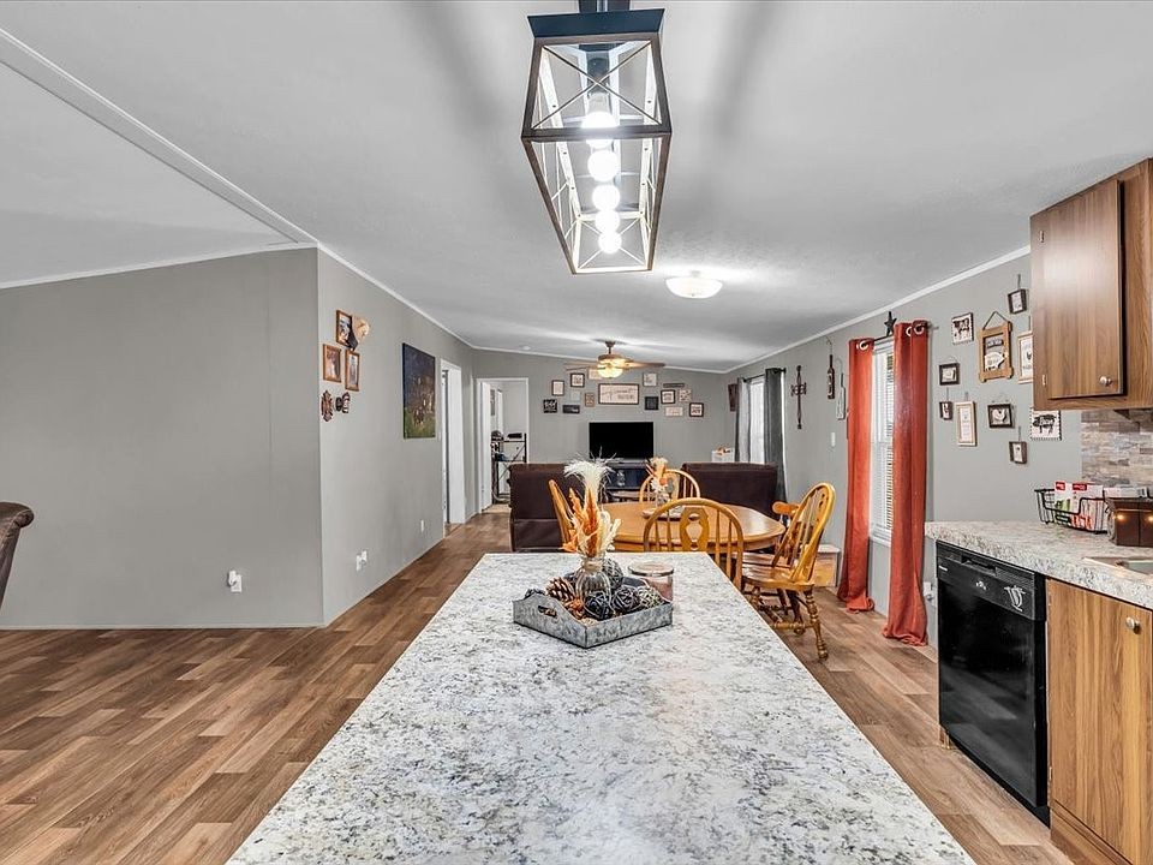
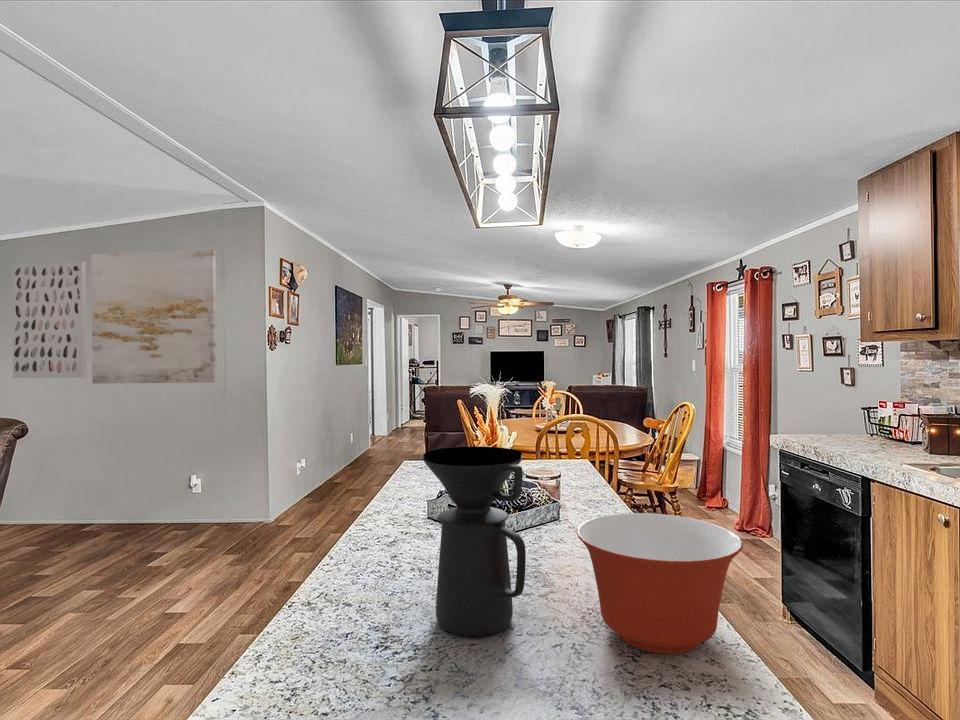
+ wall art [90,249,218,384]
+ wall art [11,261,87,379]
+ mixing bowl [576,512,744,655]
+ coffee maker [422,445,527,637]
